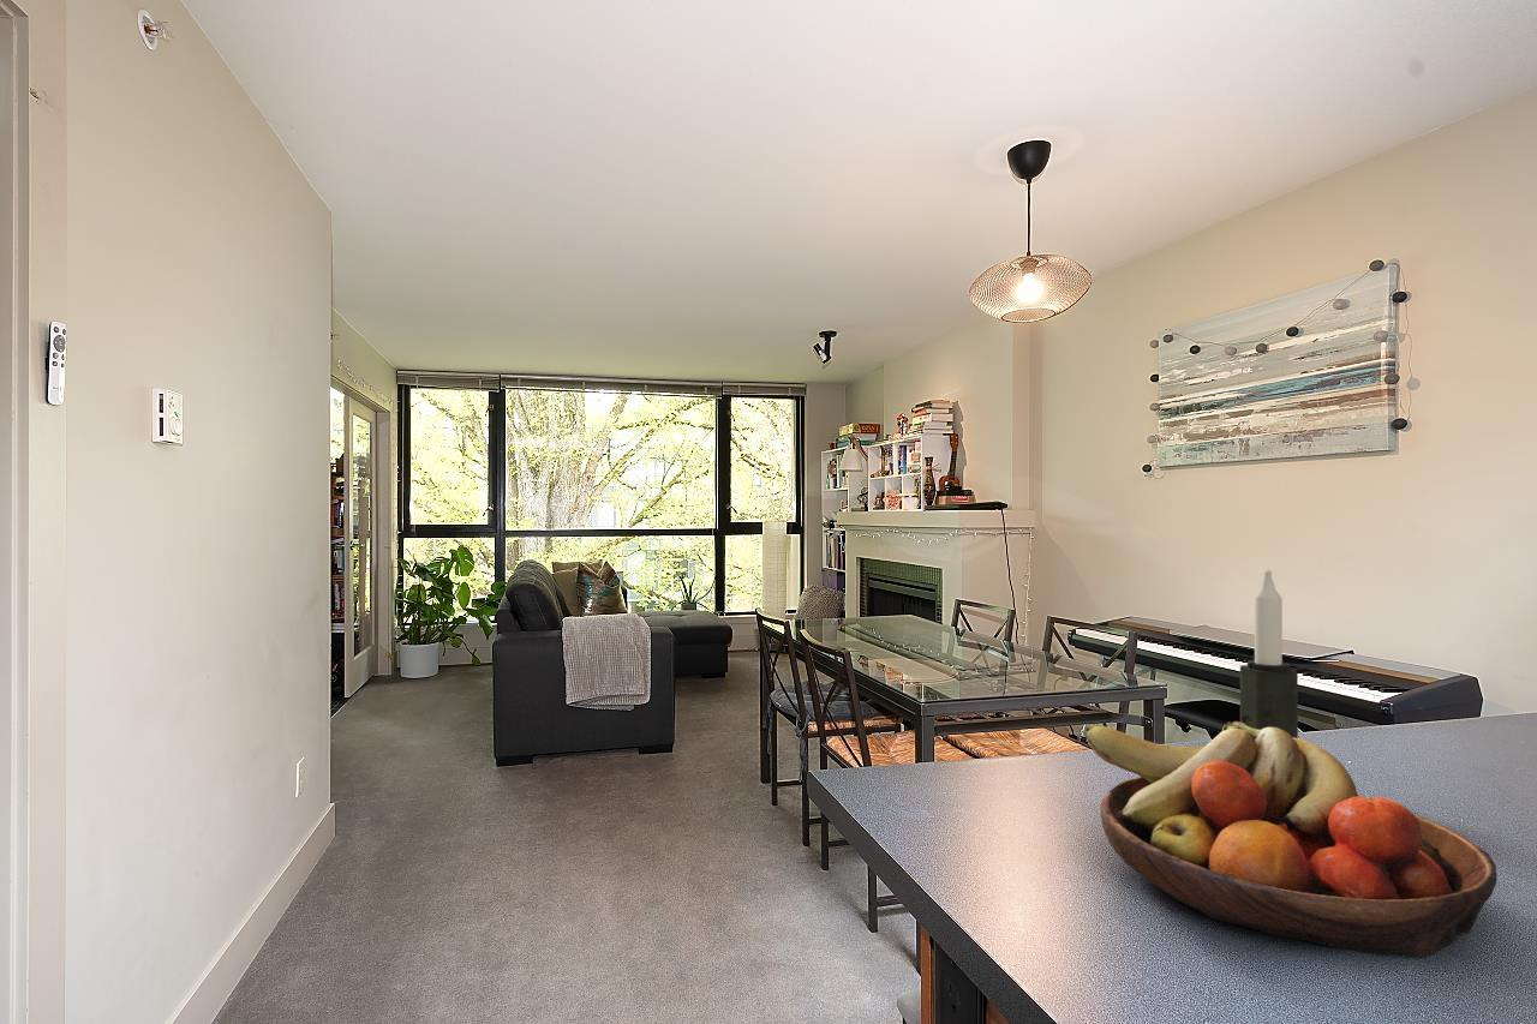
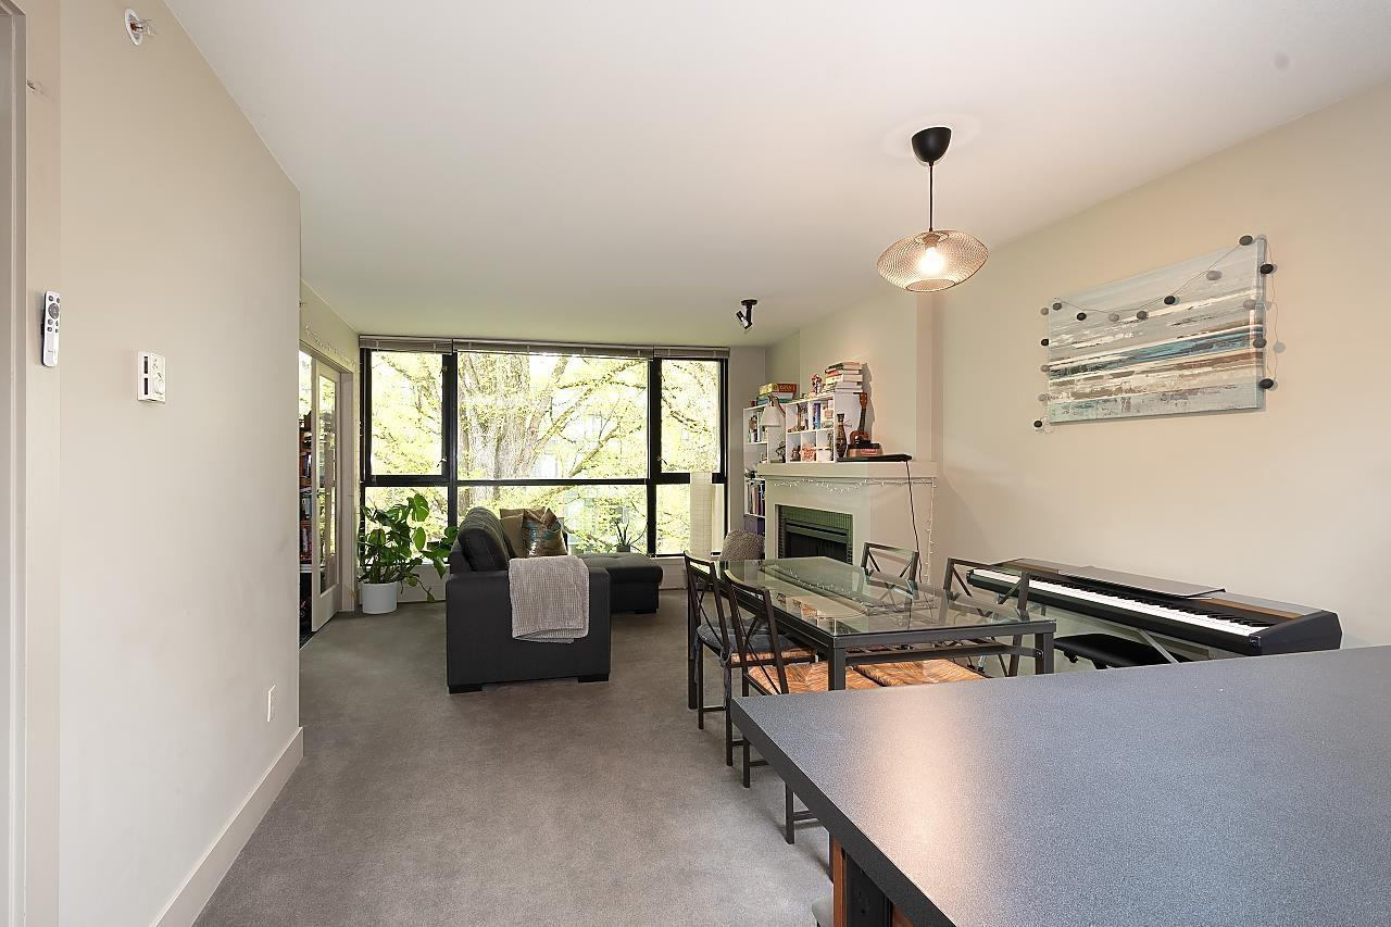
- fruit bowl [1083,720,1499,958]
- candle [1239,569,1299,738]
